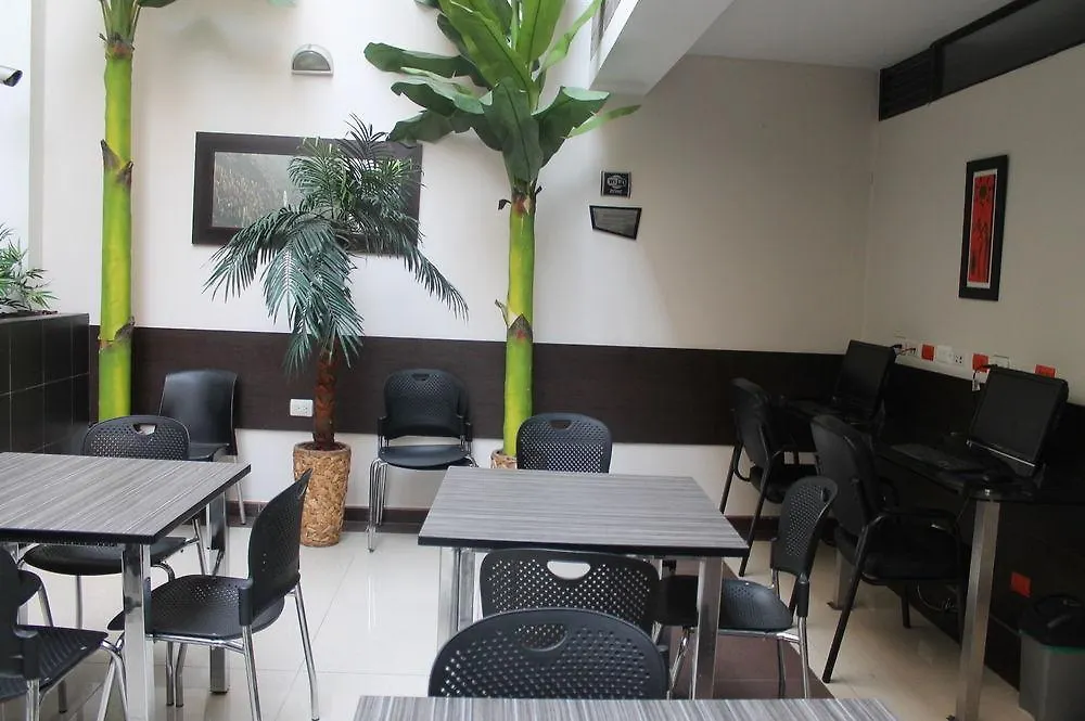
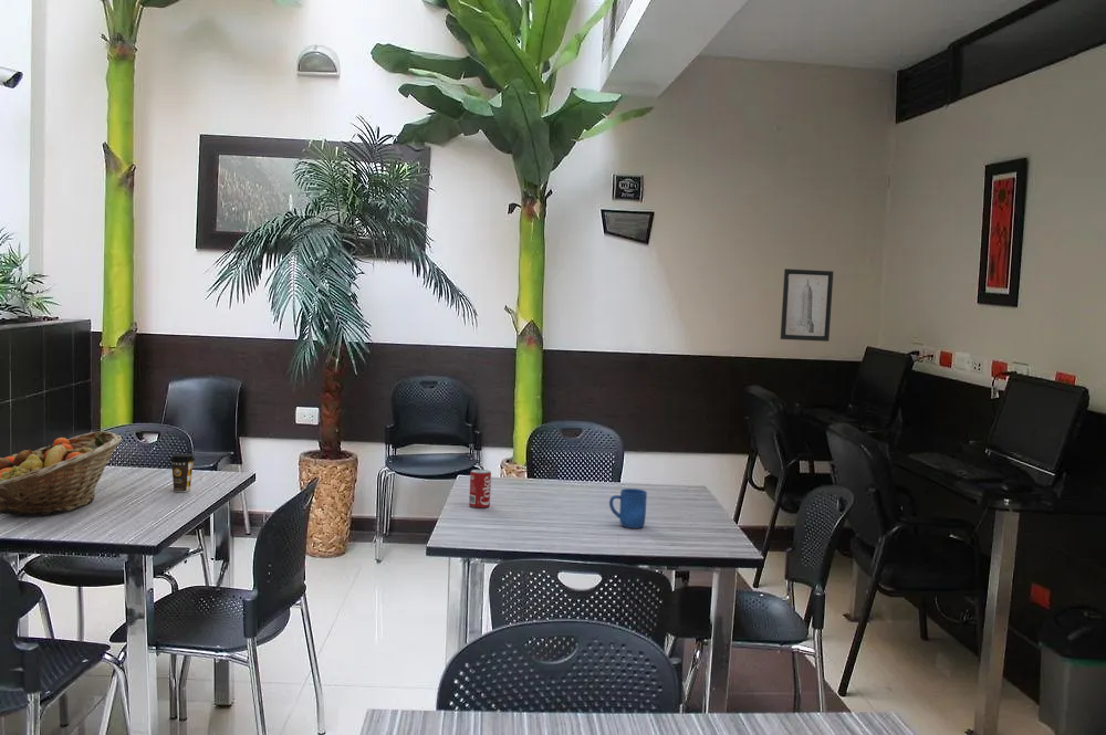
+ coffee cup [169,452,196,493]
+ beverage can [468,469,492,508]
+ wall art [780,267,834,343]
+ fruit basket [0,430,124,516]
+ mug [608,487,648,529]
